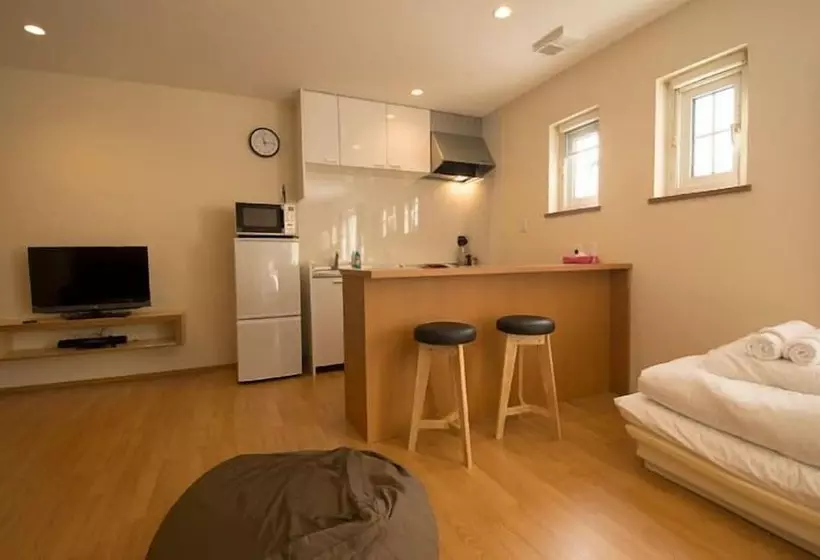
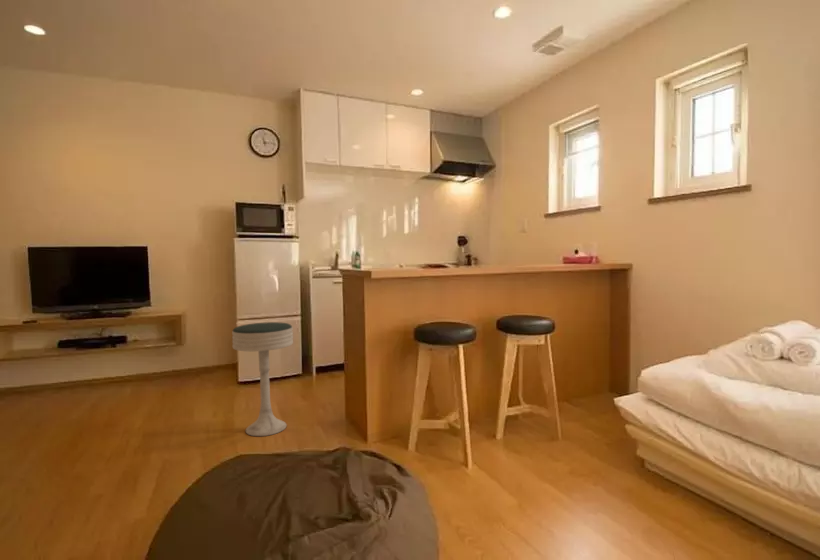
+ stool [231,321,294,437]
